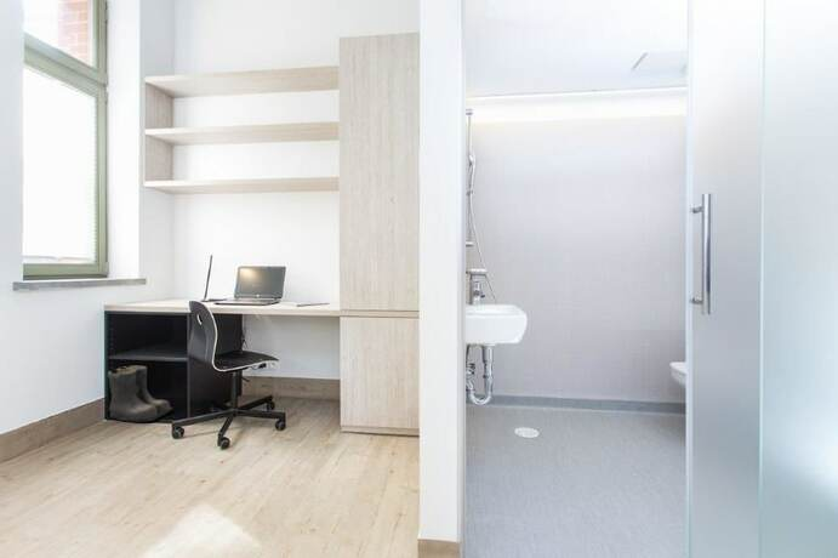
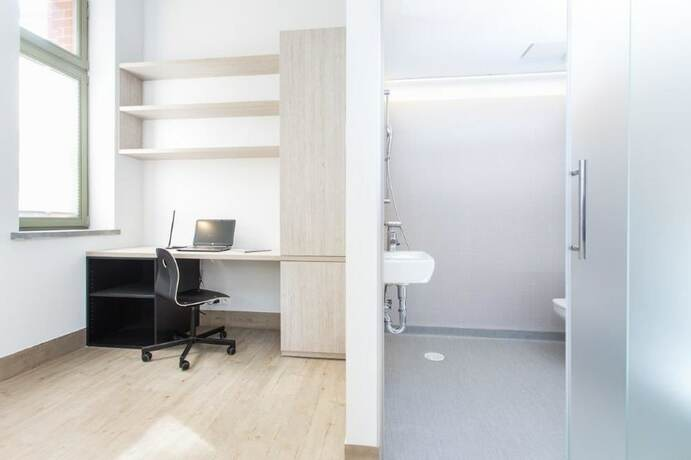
- boots [107,365,173,423]
